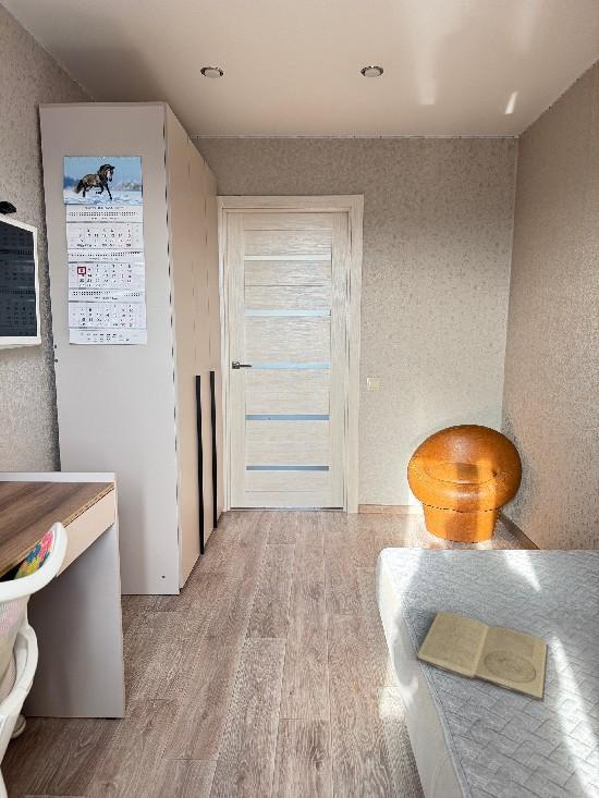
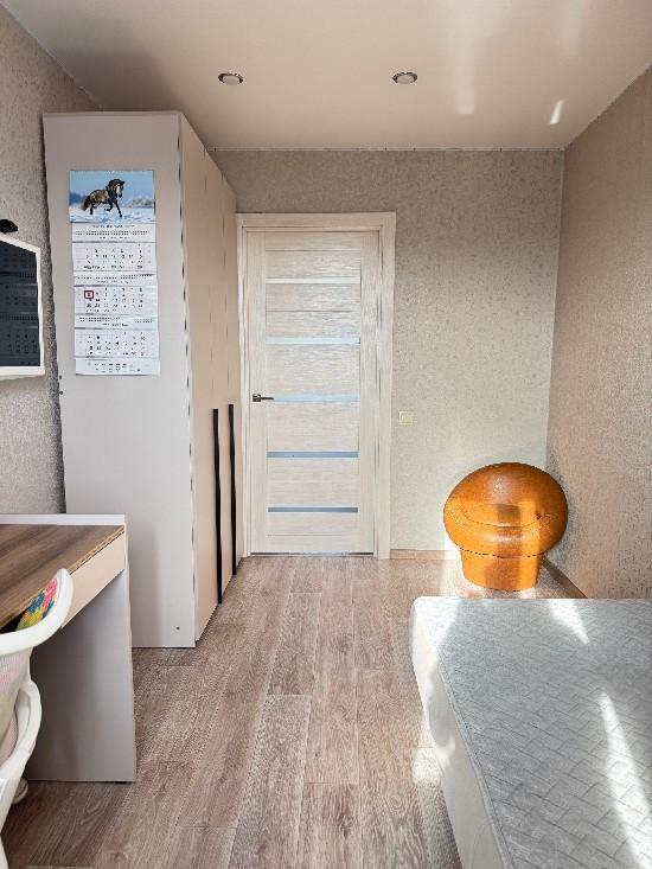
- book [415,610,549,702]
